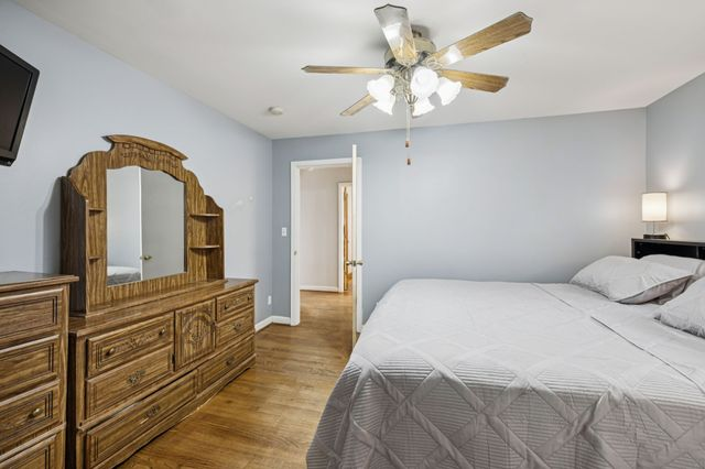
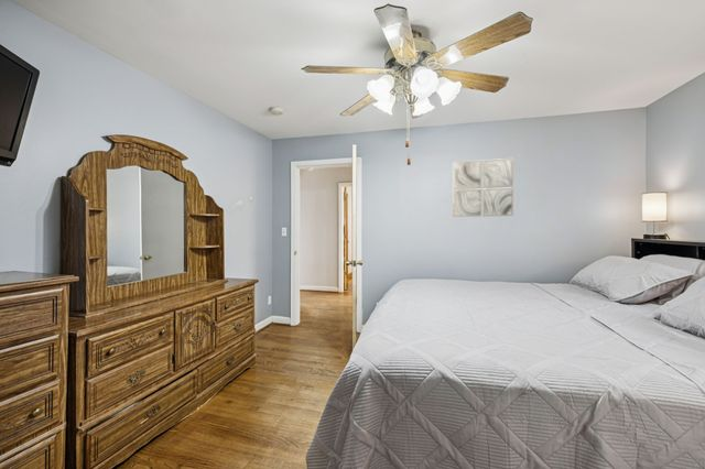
+ wall art [452,157,514,218]
